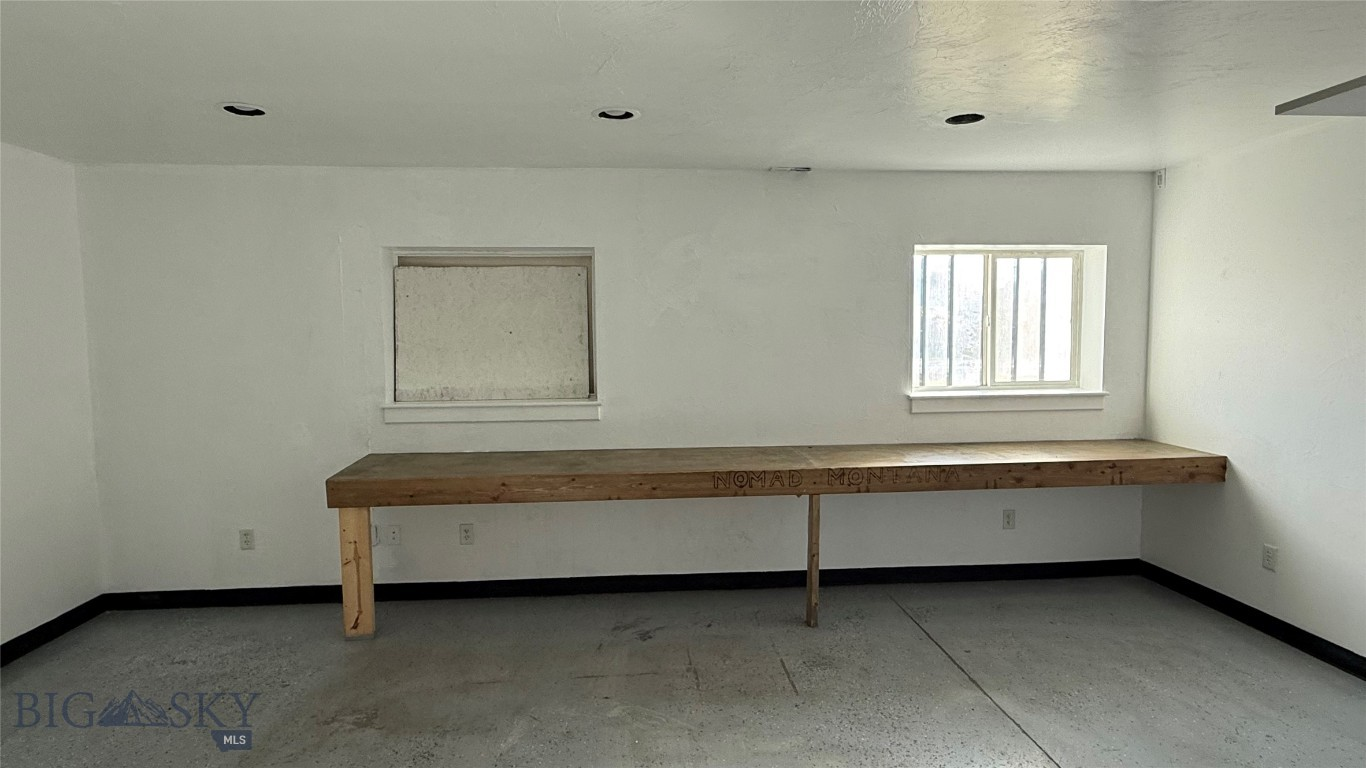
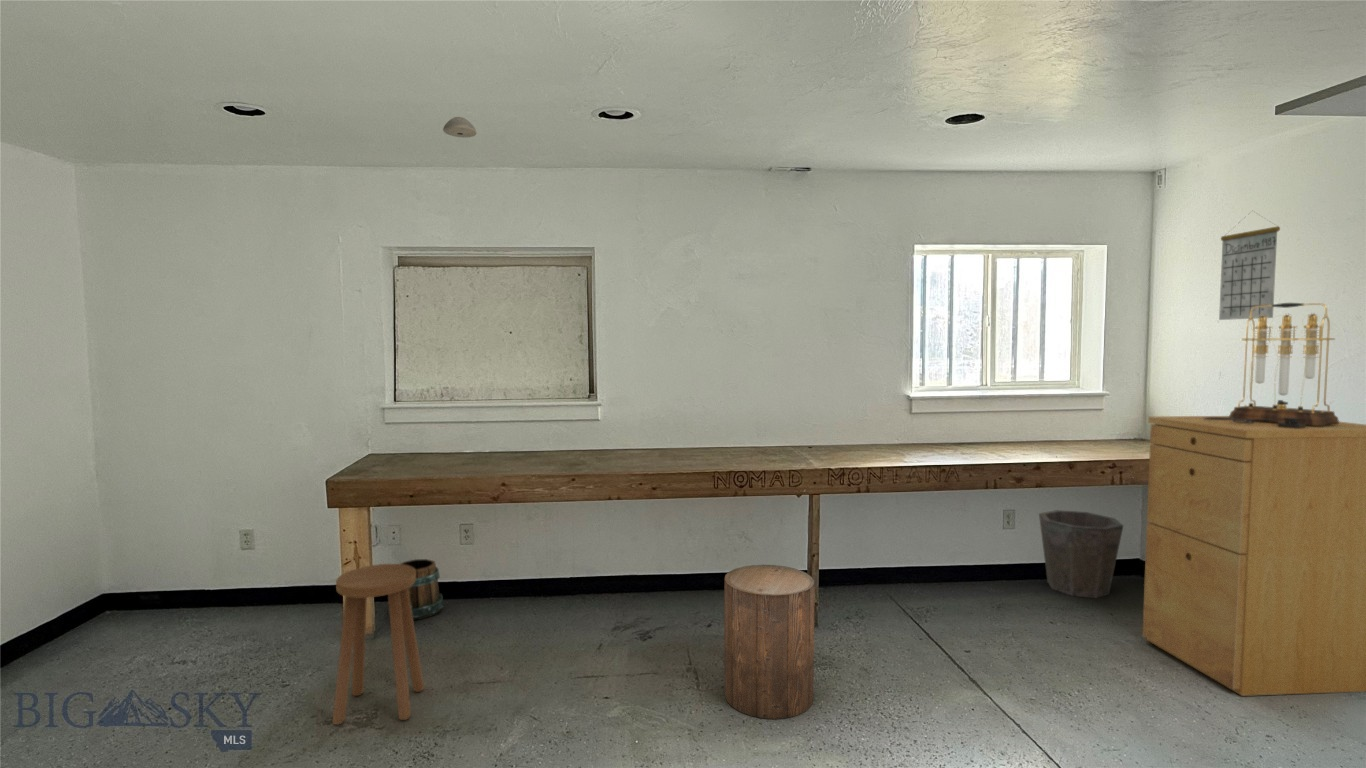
+ table lamp [1203,302,1340,429]
+ bucket [400,558,444,621]
+ stool [331,563,425,726]
+ filing cabinet [1141,415,1366,697]
+ calendar [1218,210,1281,321]
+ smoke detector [442,116,477,139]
+ waste bin [1038,509,1125,599]
+ stool [723,564,816,720]
